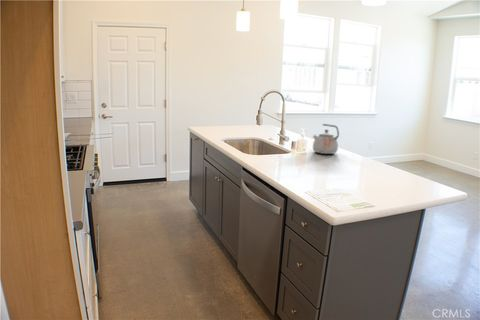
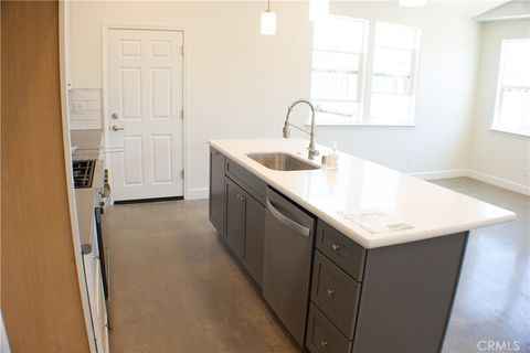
- kettle [312,123,340,155]
